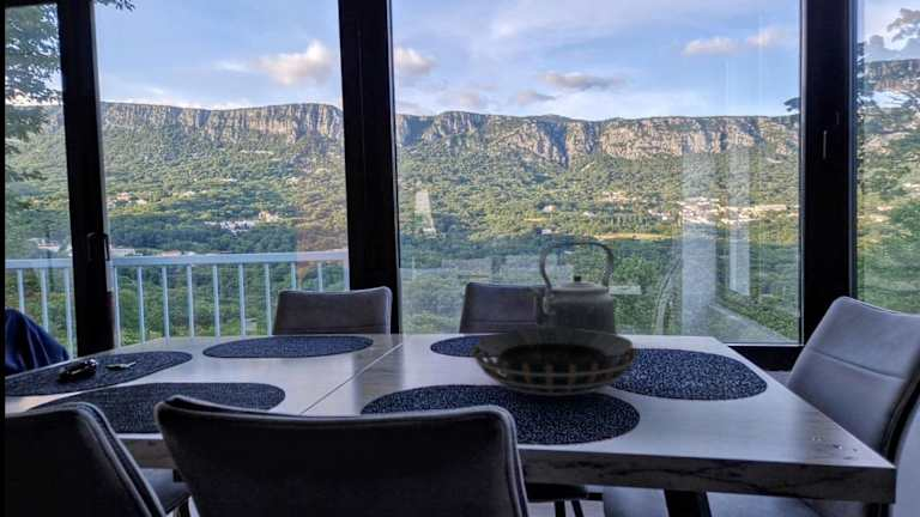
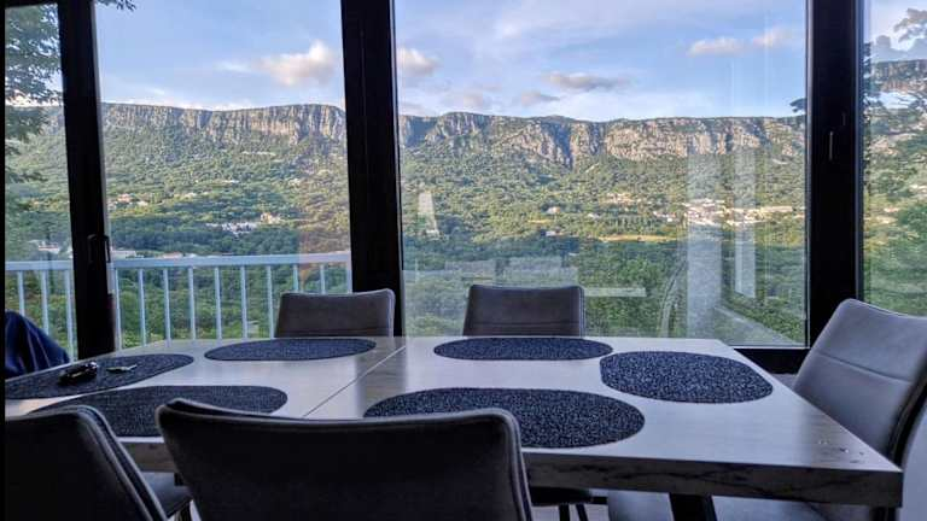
- kettle [526,241,618,335]
- decorative bowl [471,328,638,396]
